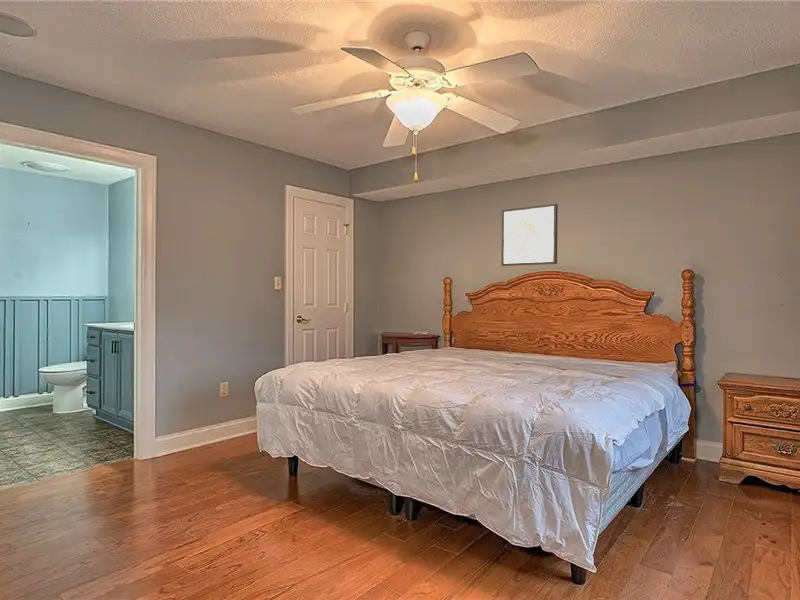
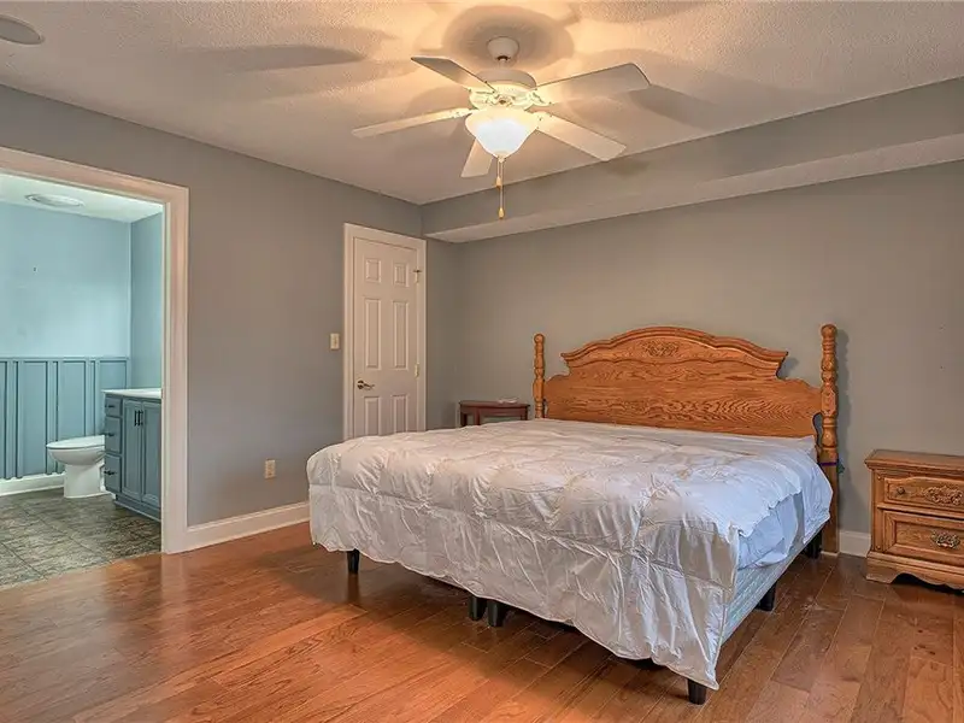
- wall art [501,203,559,267]
